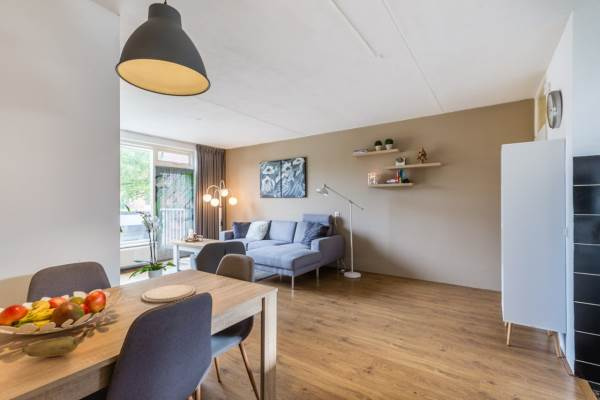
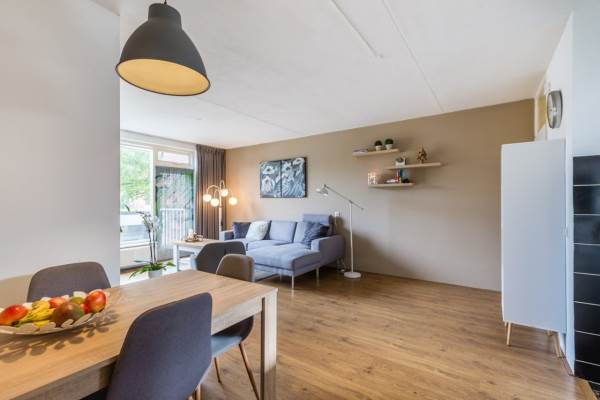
- plate [141,284,197,304]
- banana [21,330,90,358]
